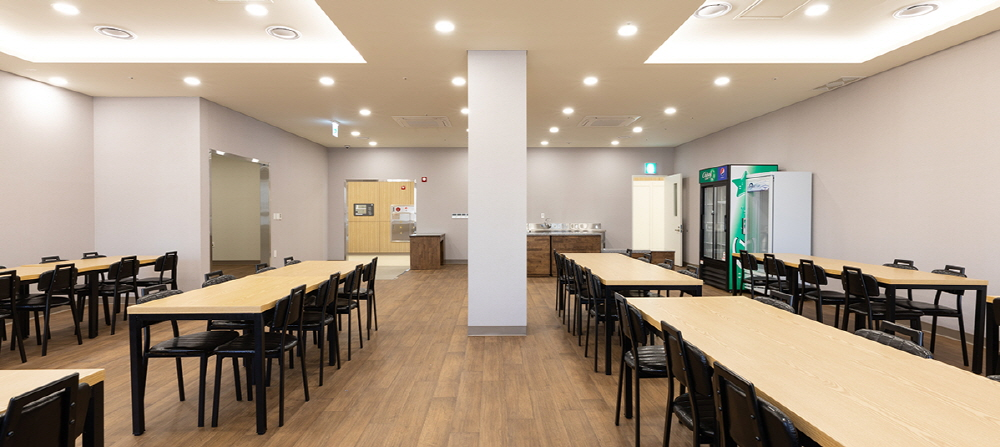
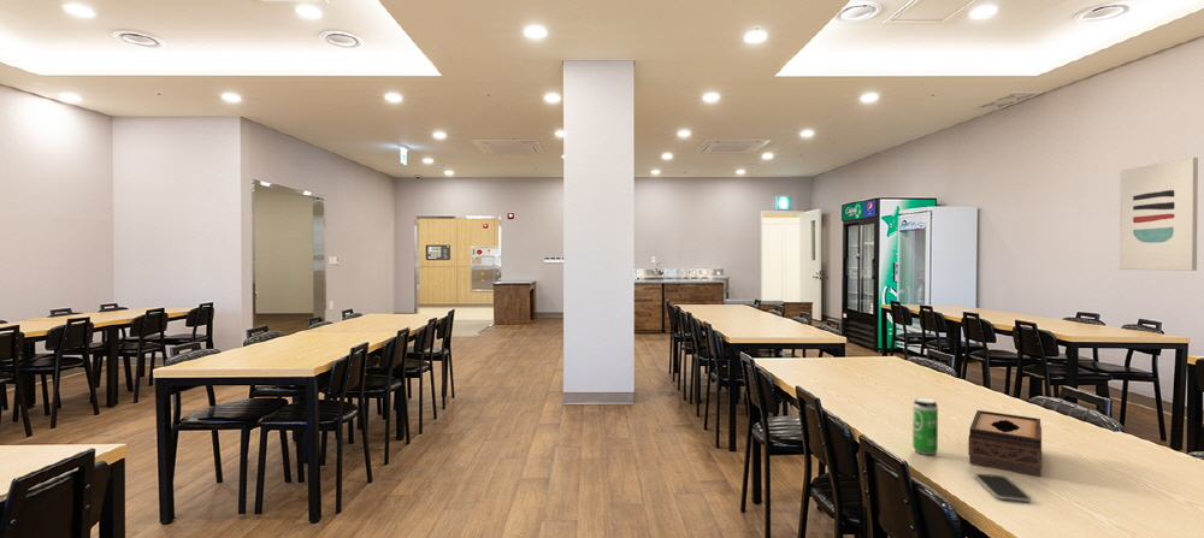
+ beverage can [911,396,939,456]
+ smartphone [973,473,1032,503]
+ tissue box [967,409,1043,478]
+ wall art [1119,156,1199,272]
